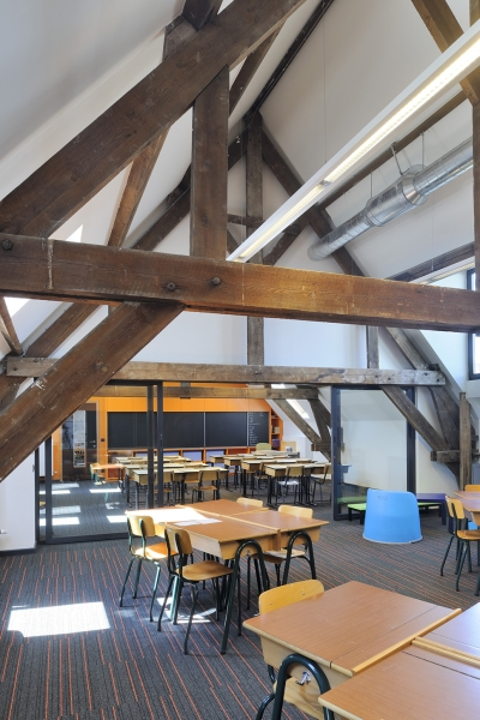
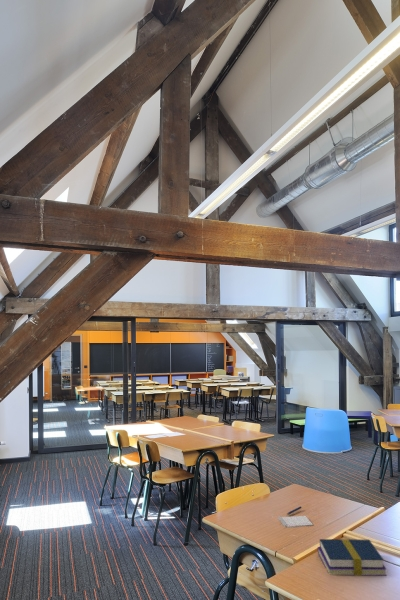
+ book [317,538,388,577]
+ notebook [278,506,314,528]
